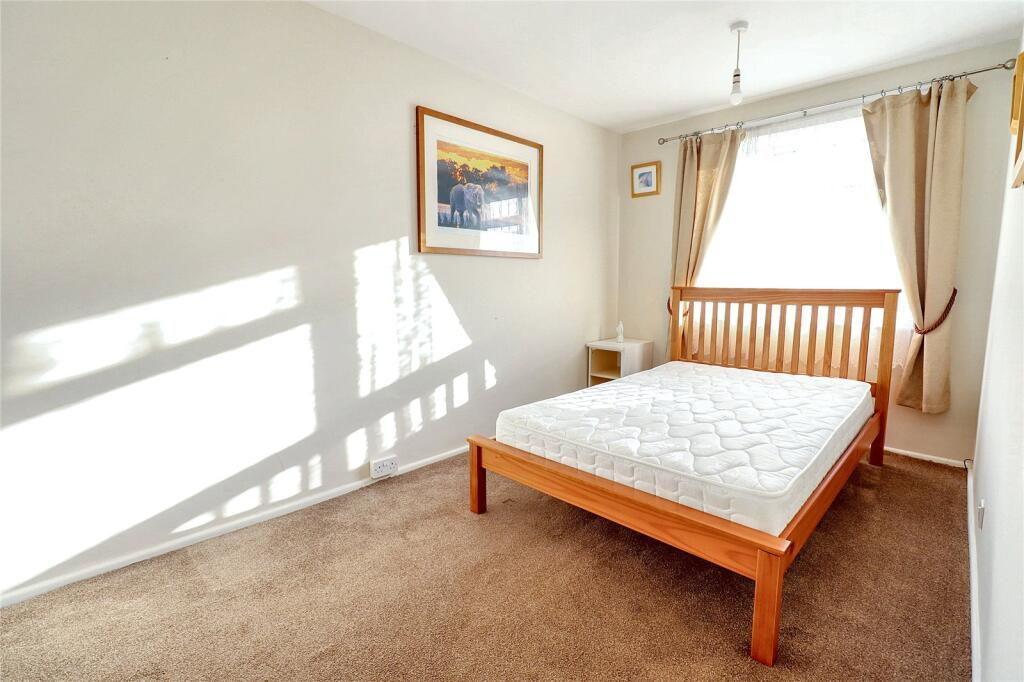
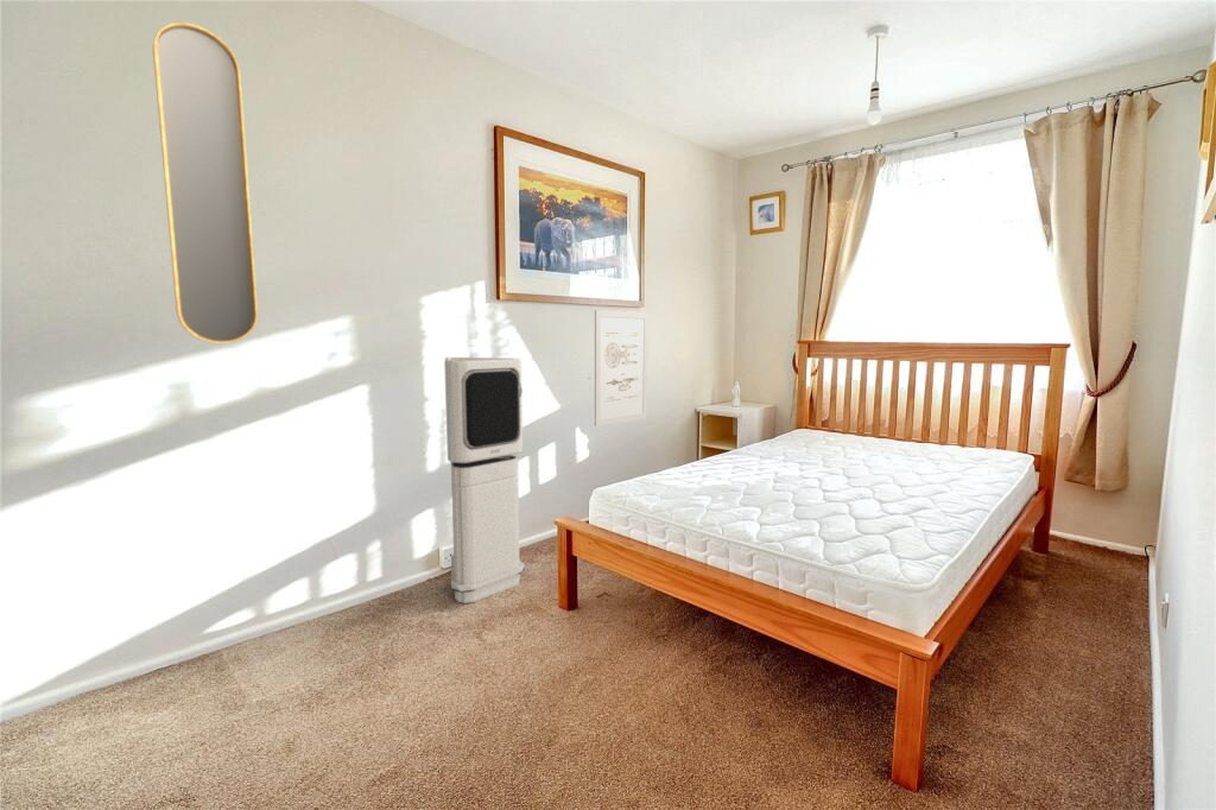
+ air purifier [443,356,526,605]
+ wall art [594,309,650,428]
+ home mirror [152,21,259,344]
